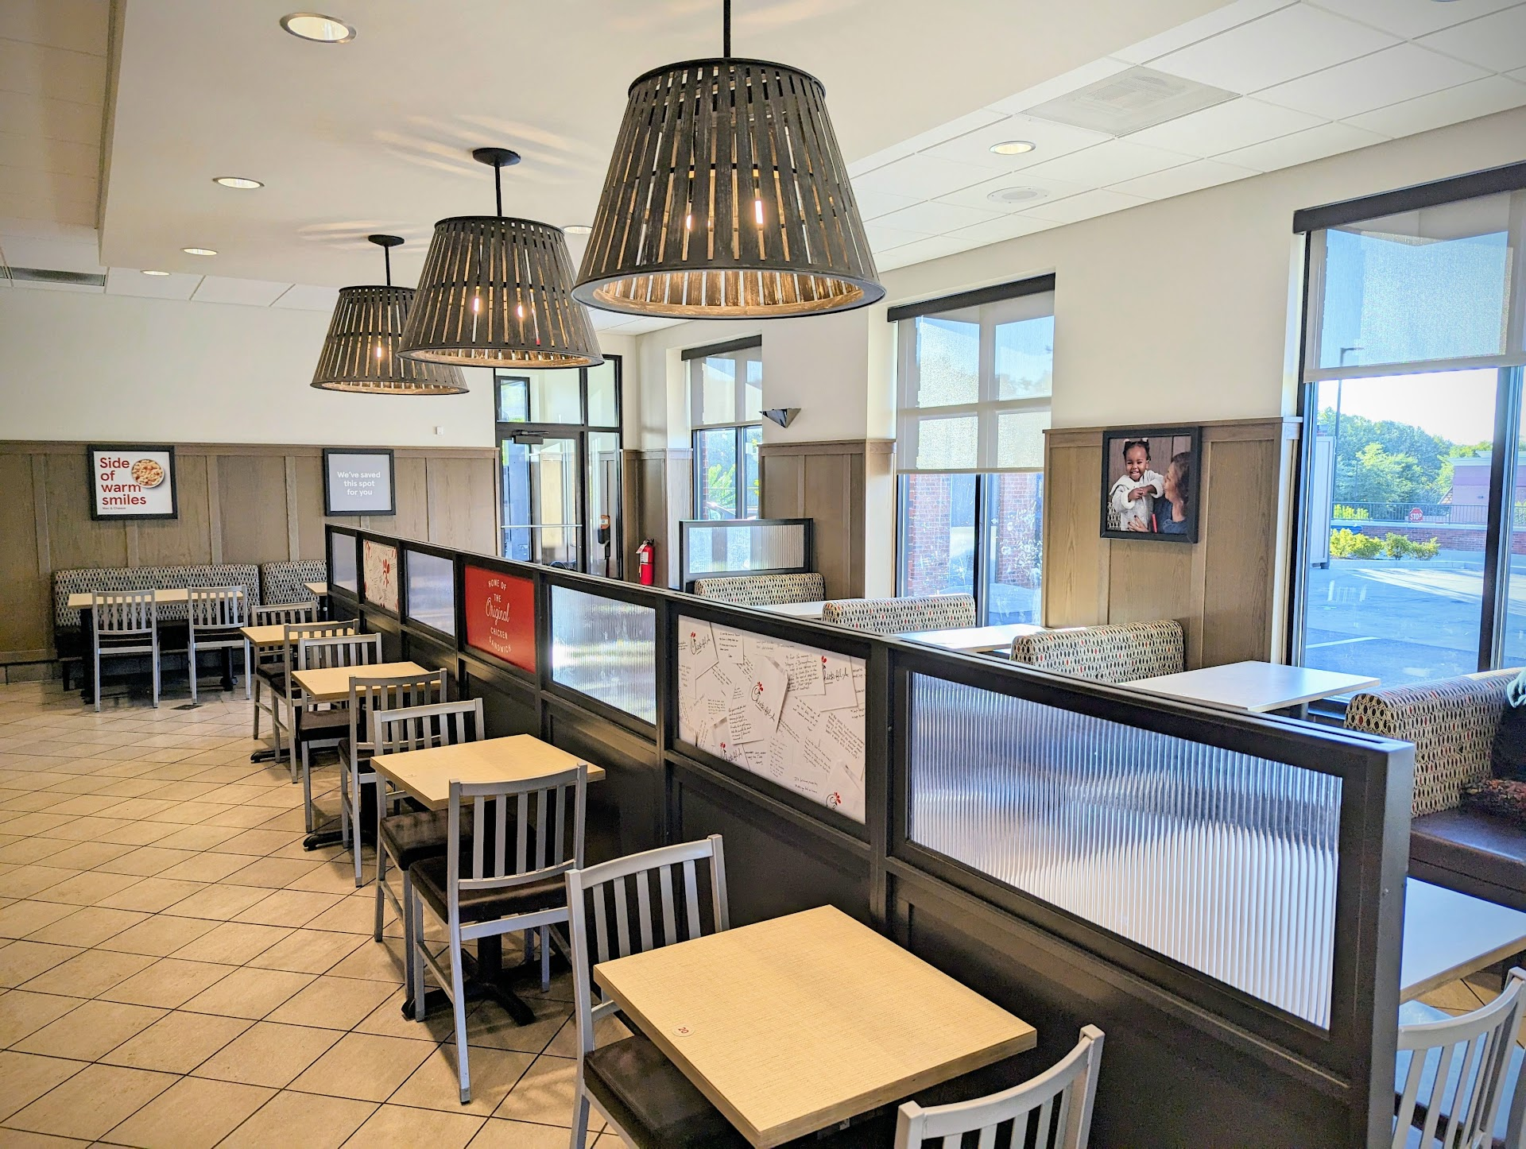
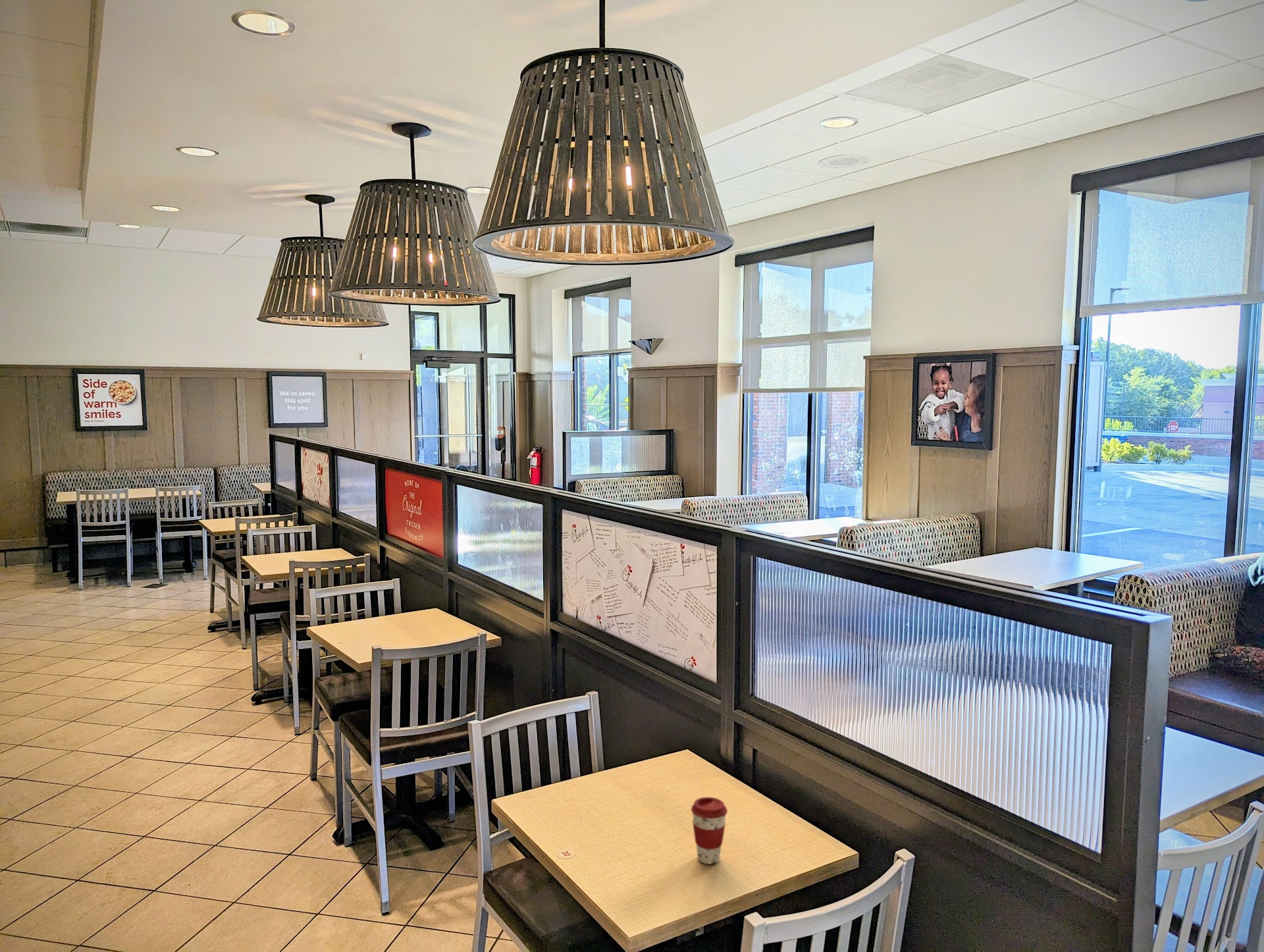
+ coffee cup [691,797,728,865]
